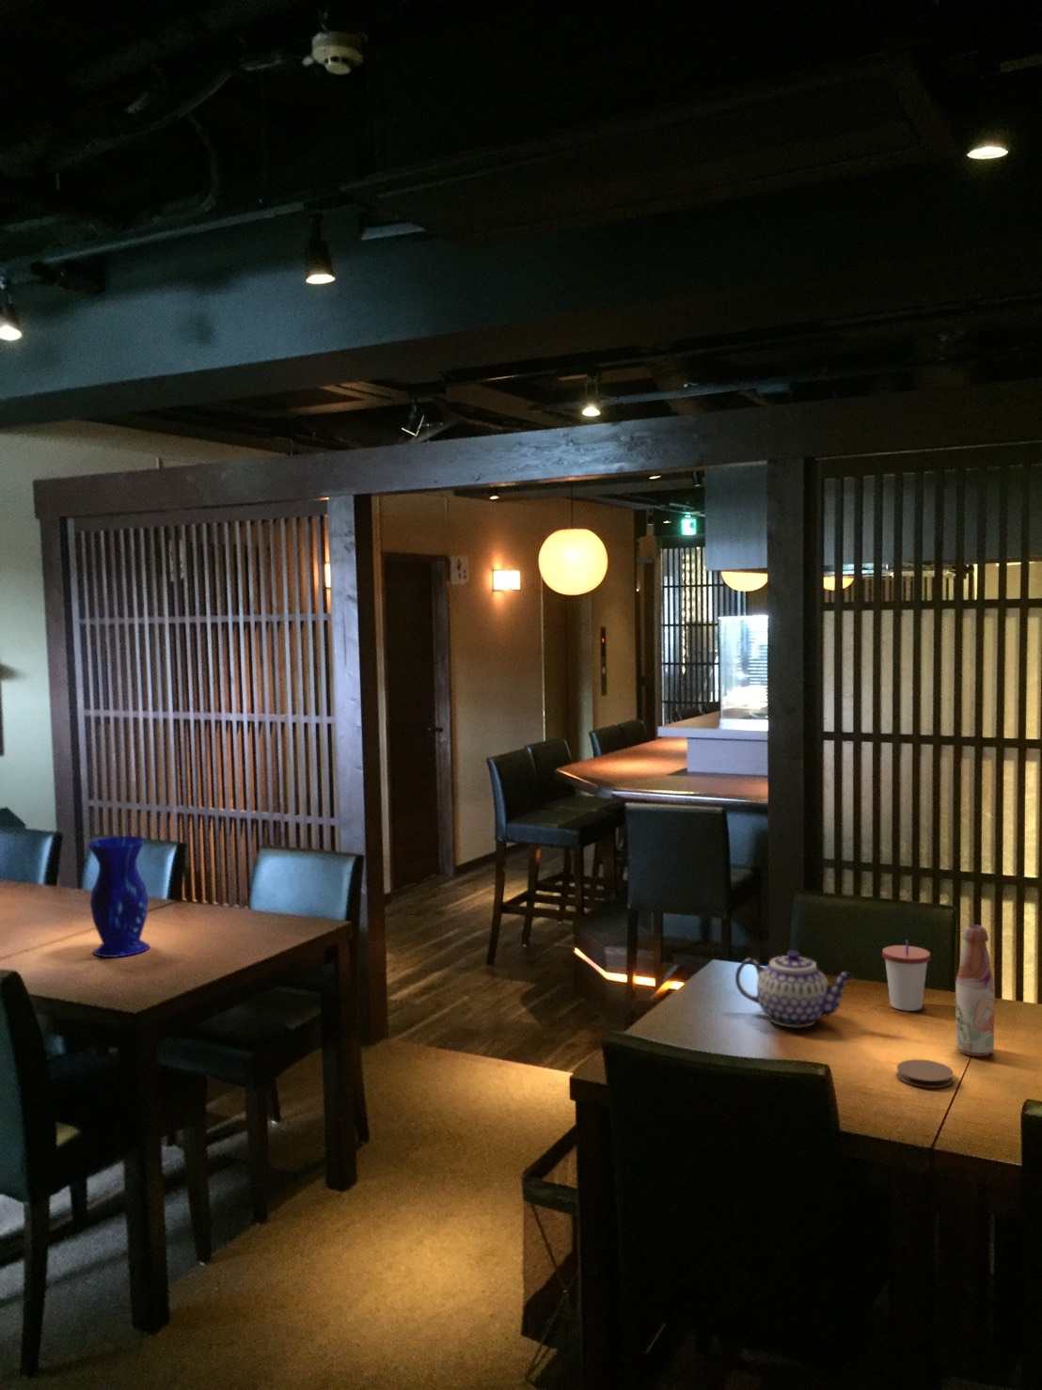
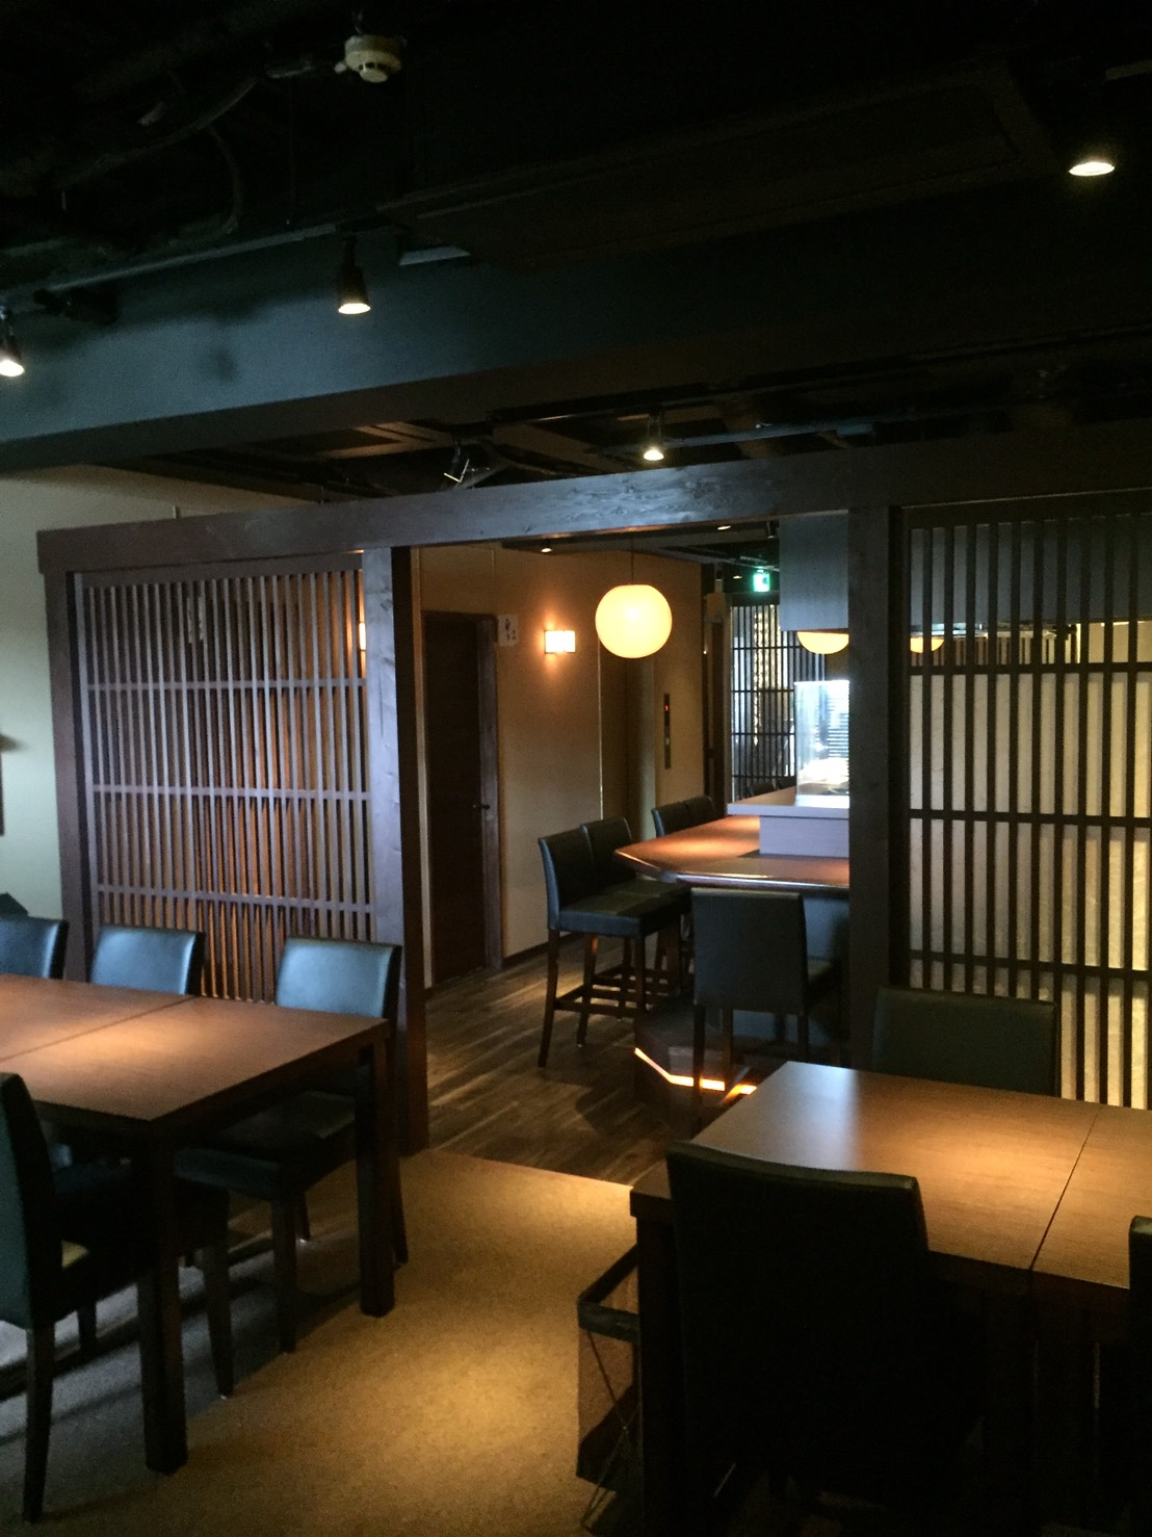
- vase [88,835,150,959]
- cup [881,939,931,1012]
- teapot [734,949,854,1028]
- bottle [954,924,995,1057]
- coaster [896,1058,954,1089]
